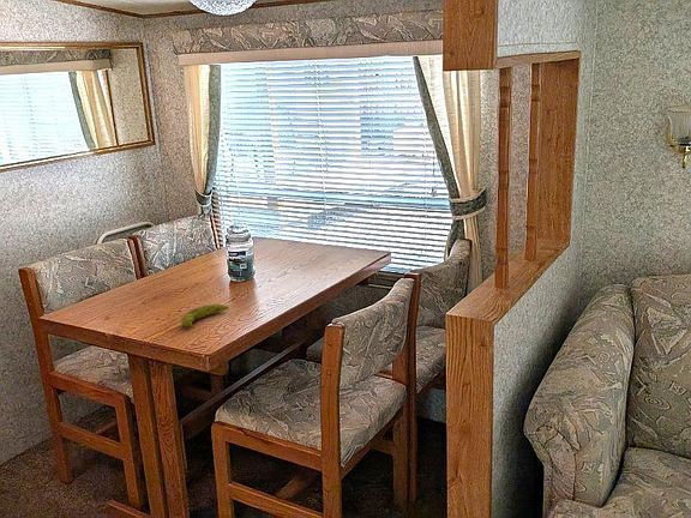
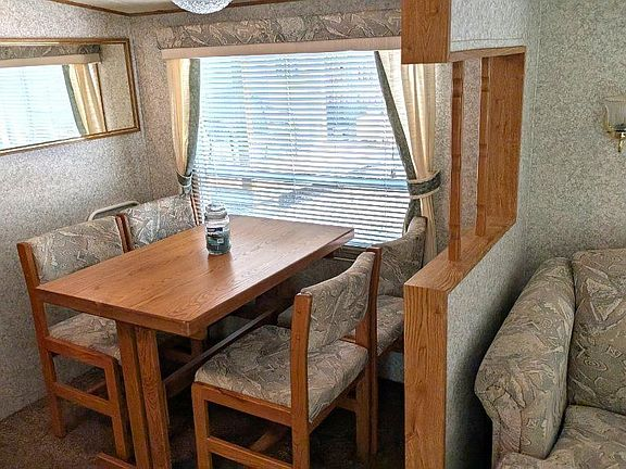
- fruit [180,303,229,330]
